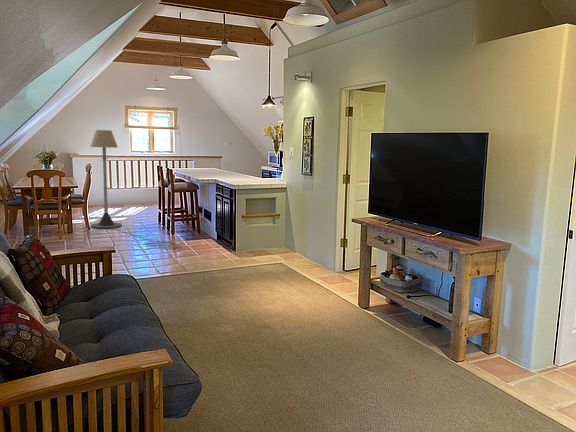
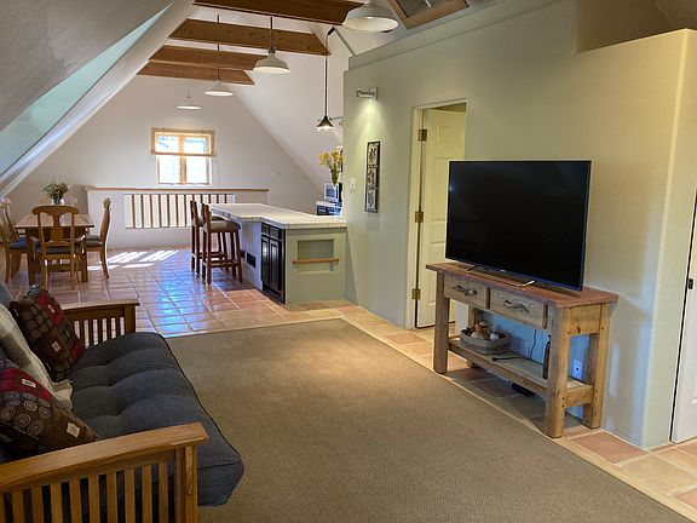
- floor lamp [89,129,123,230]
